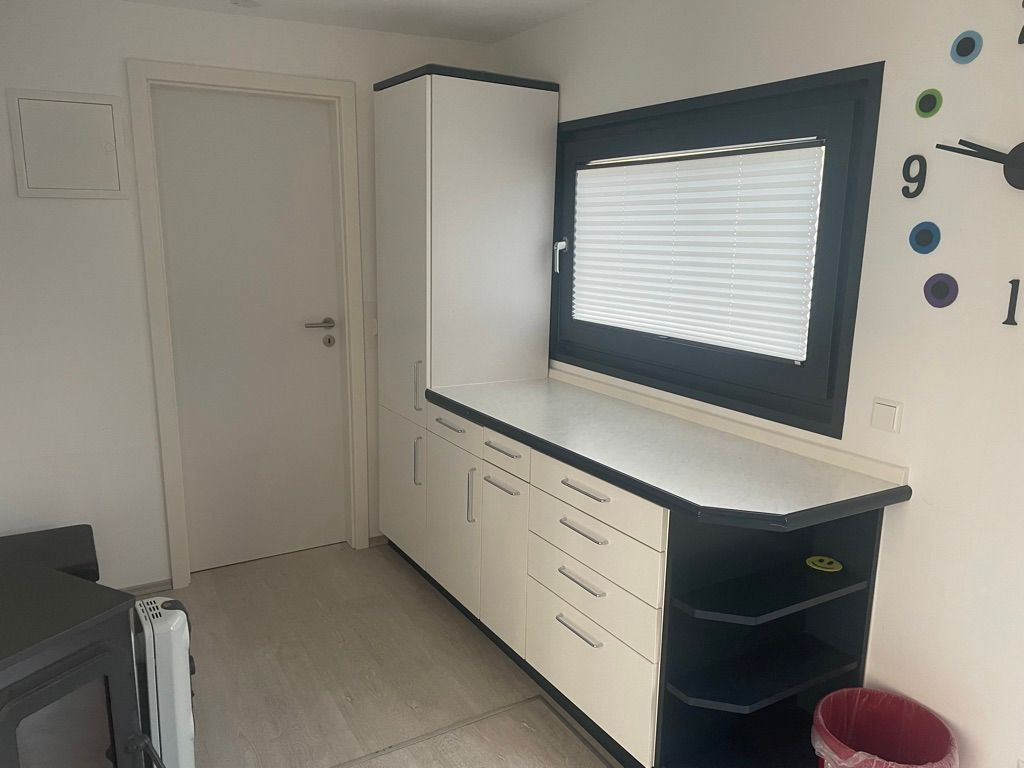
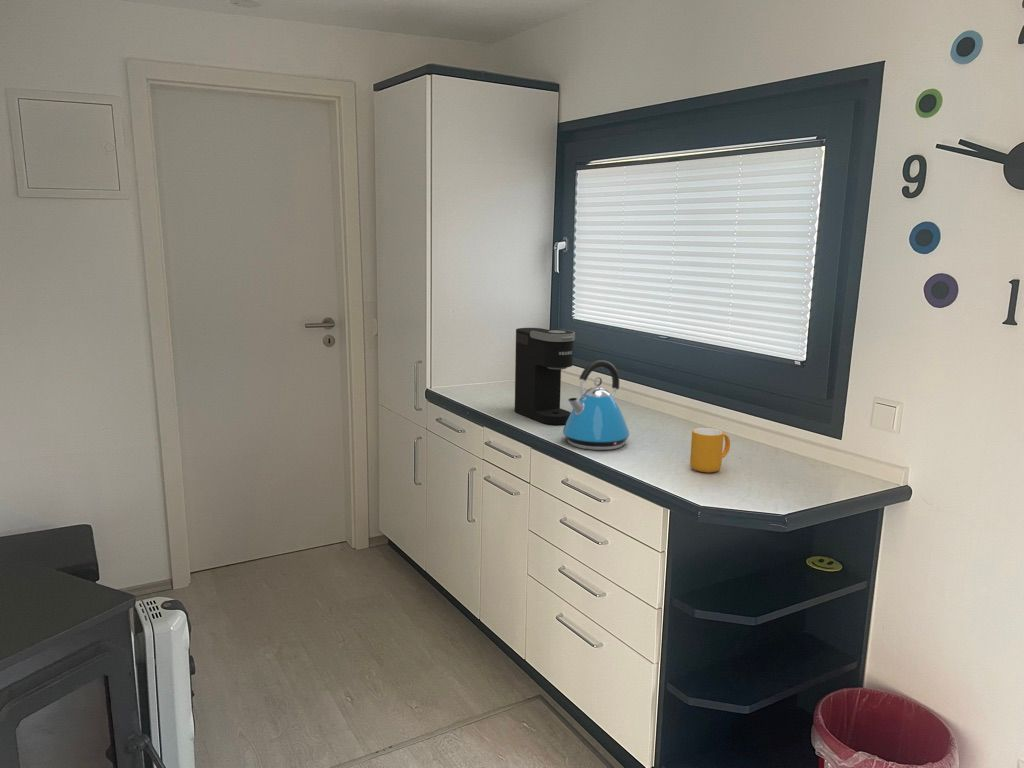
+ kettle [562,359,630,451]
+ mug [689,427,731,473]
+ coffee maker [514,327,576,426]
